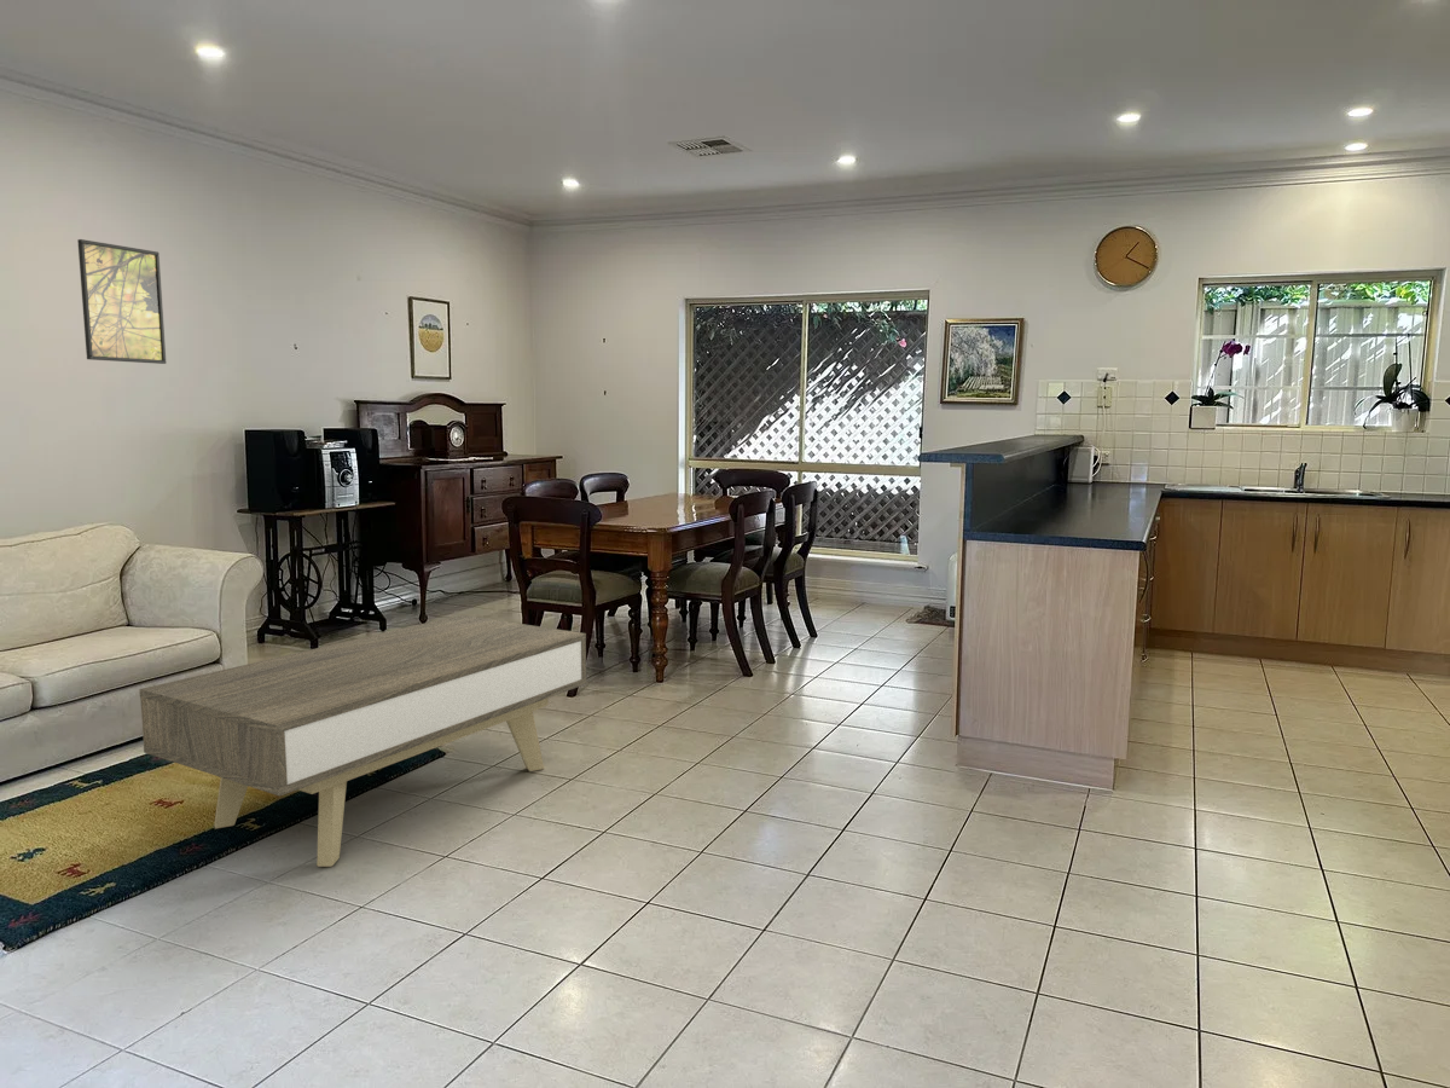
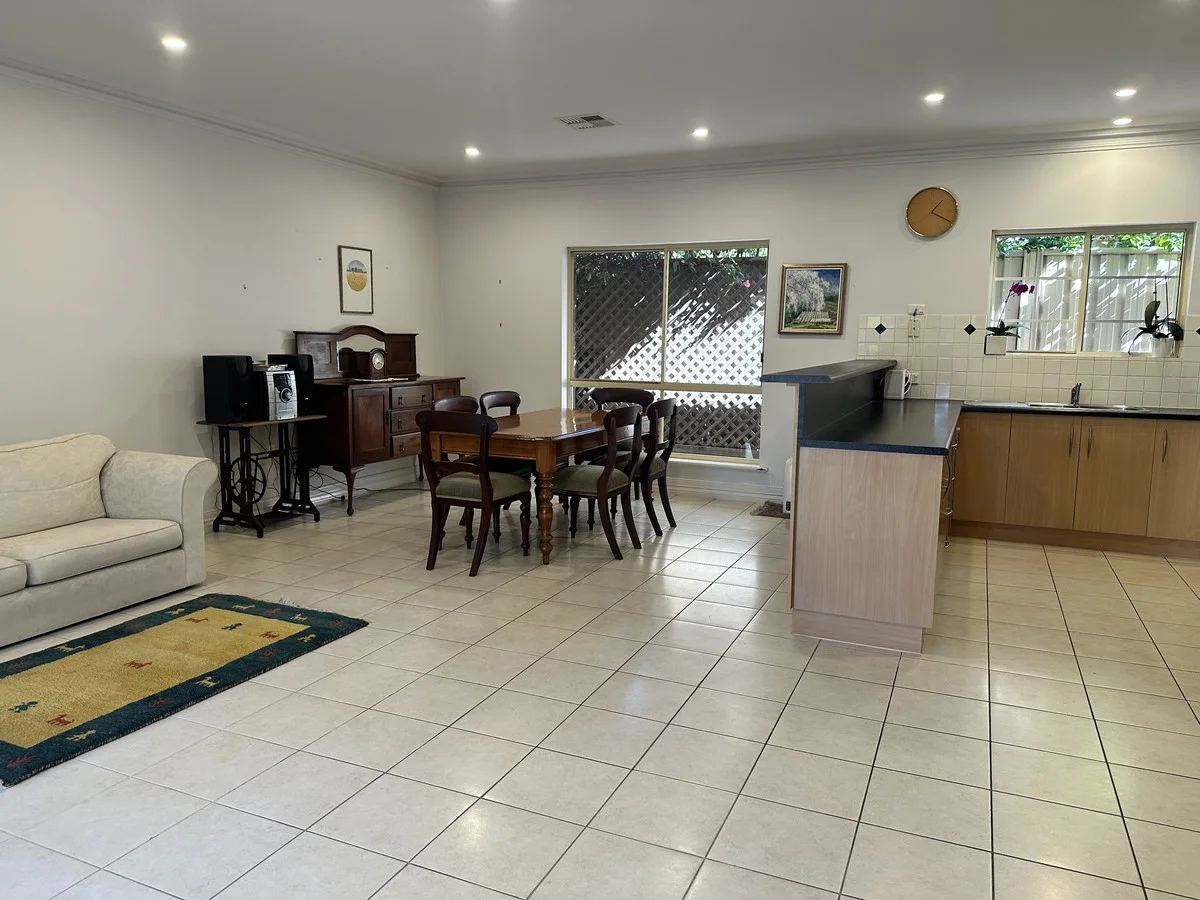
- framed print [76,238,167,365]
- coffee table [138,614,587,868]
